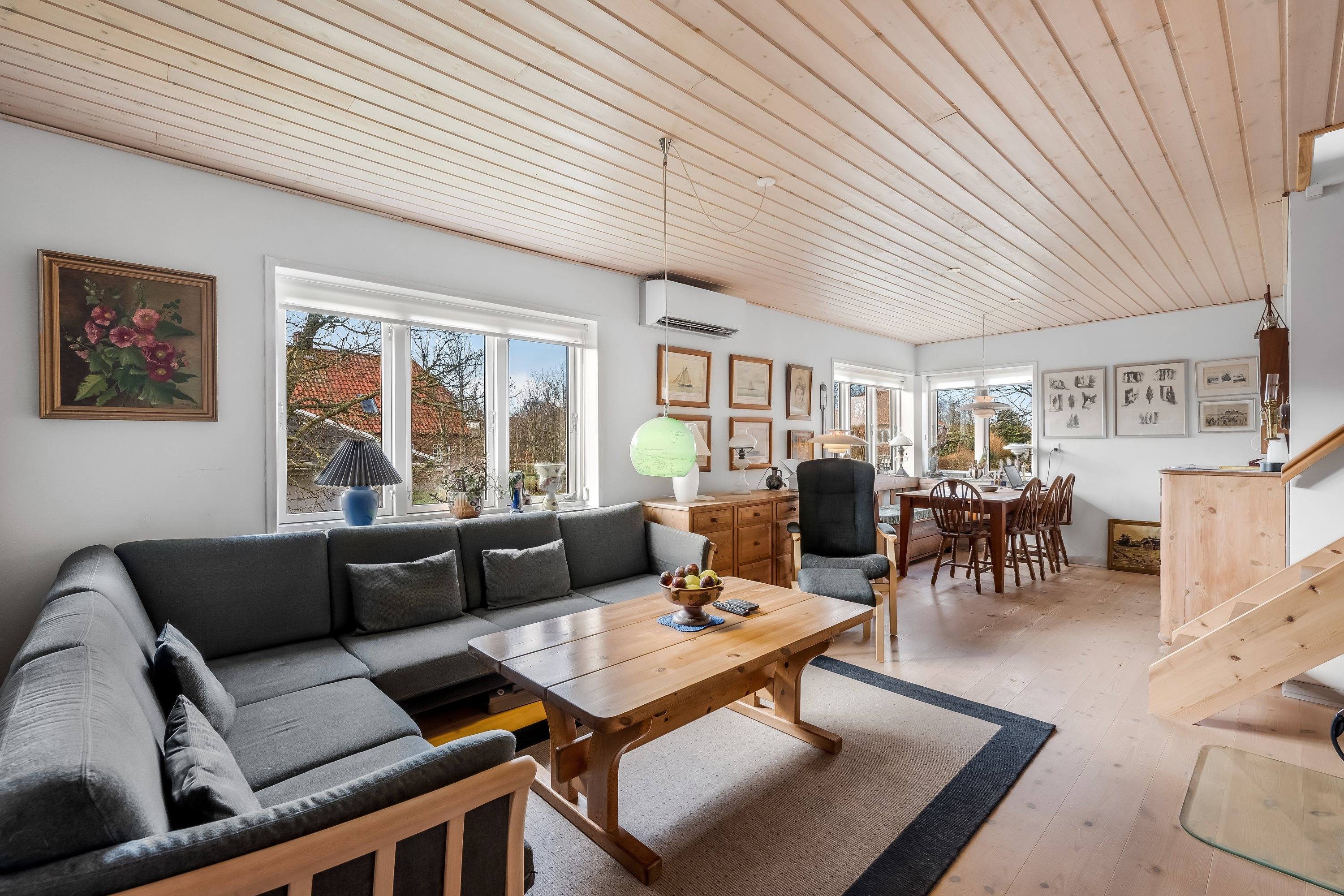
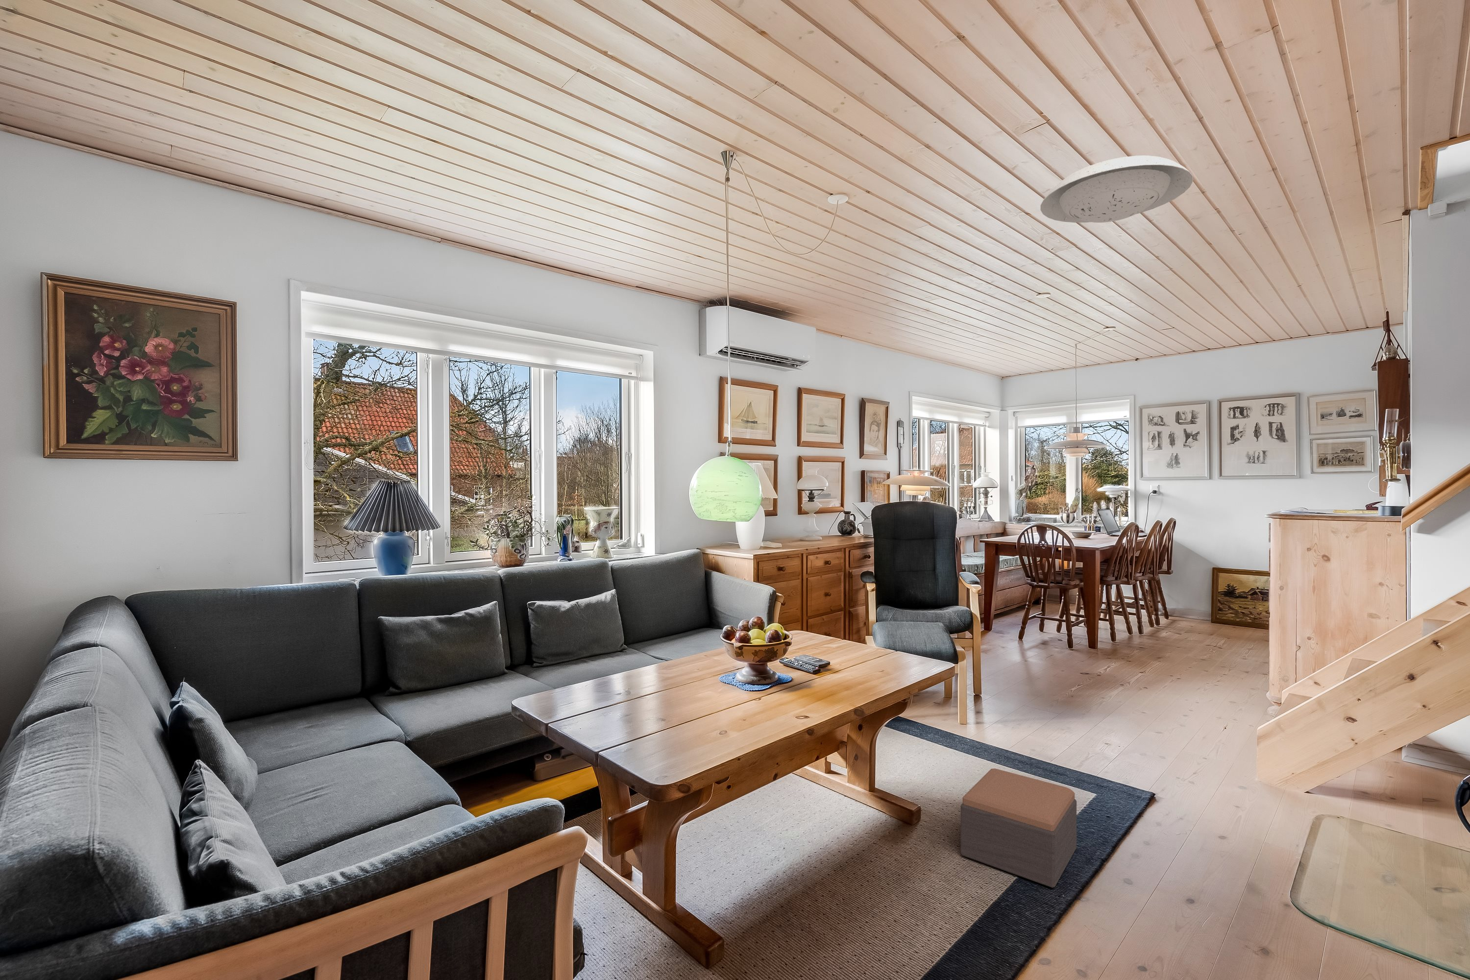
+ footstool [960,768,1077,888]
+ ceiling light [1040,155,1193,223]
